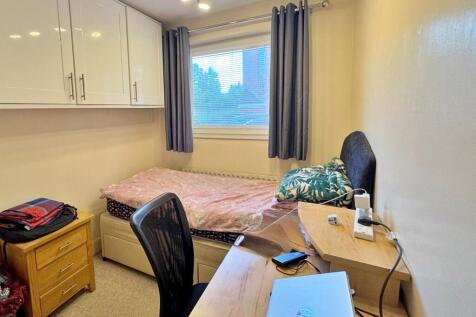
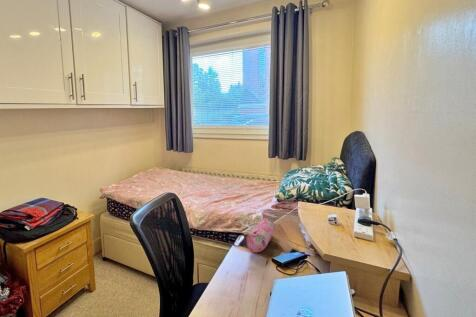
+ pencil case [246,217,276,253]
